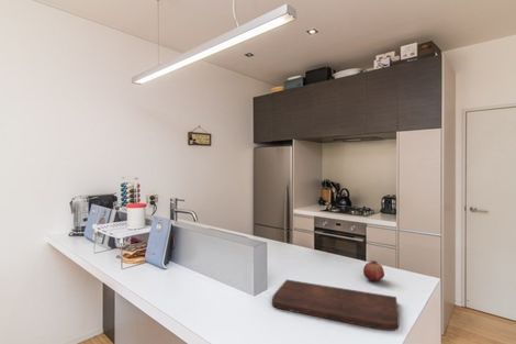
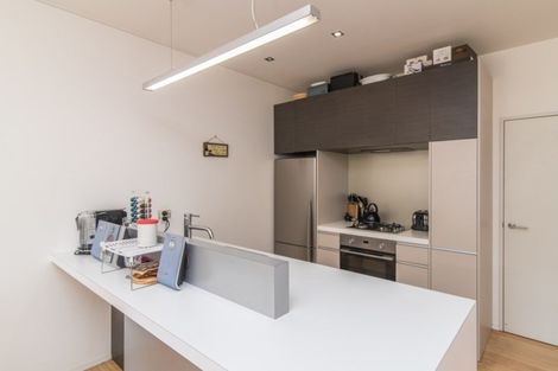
- fruit [362,259,385,281]
- cutting board [271,279,400,332]
